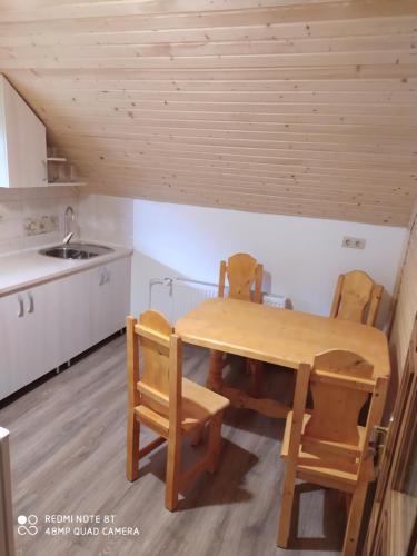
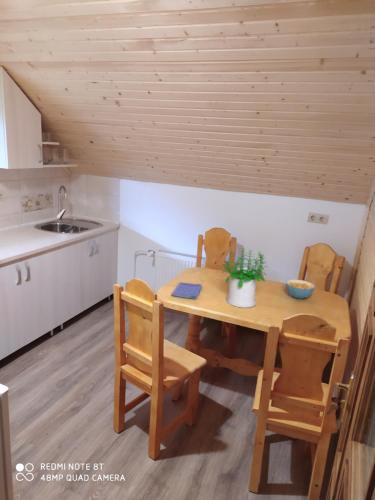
+ potted plant [221,247,268,309]
+ cereal bowl [285,279,316,300]
+ dish towel [171,282,203,300]
